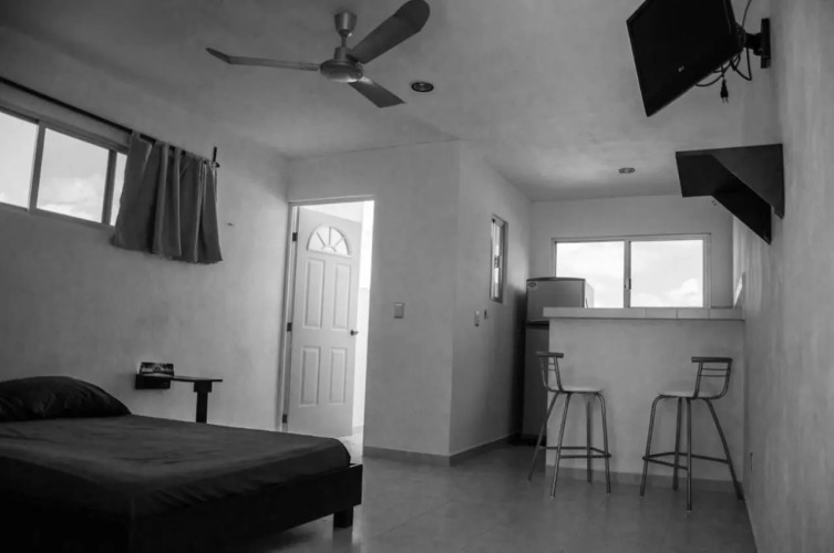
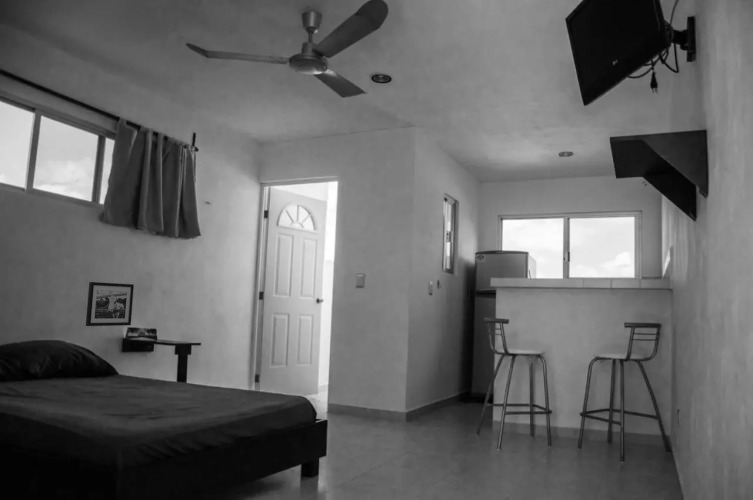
+ picture frame [85,281,135,327]
